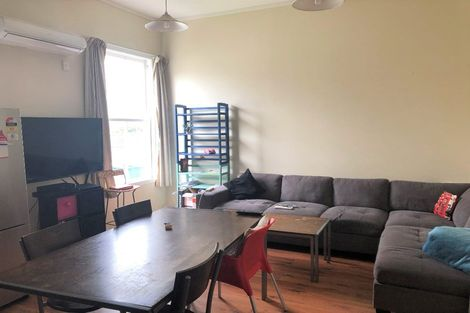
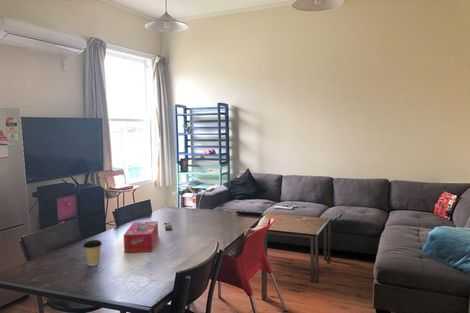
+ tissue box [123,220,159,254]
+ coffee cup [82,239,103,267]
